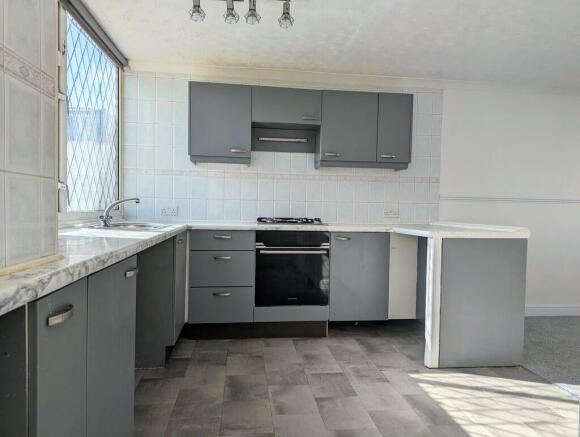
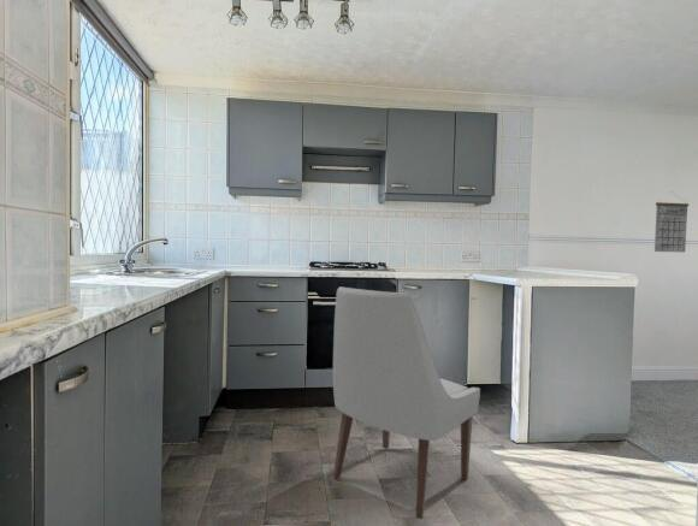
+ chair [332,285,481,520]
+ calendar [653,190,690,254]
